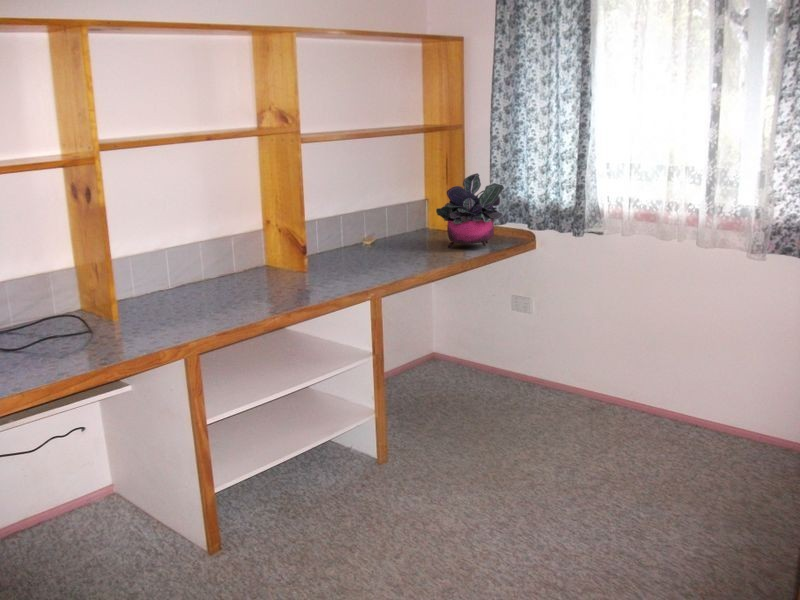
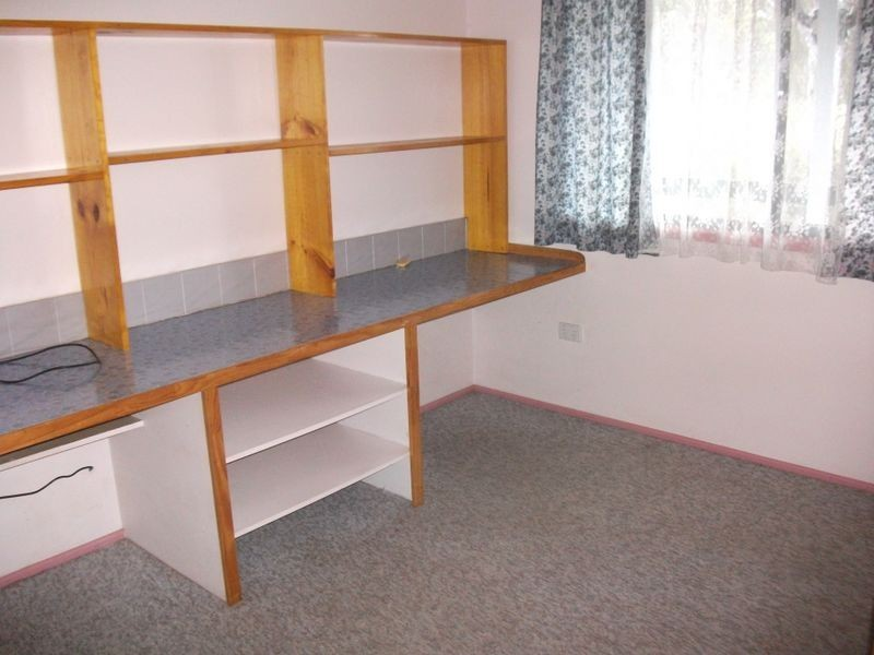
- potted plant [435,172,505,249]
